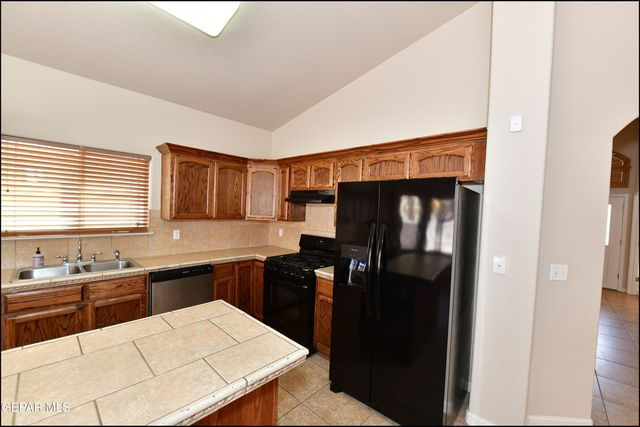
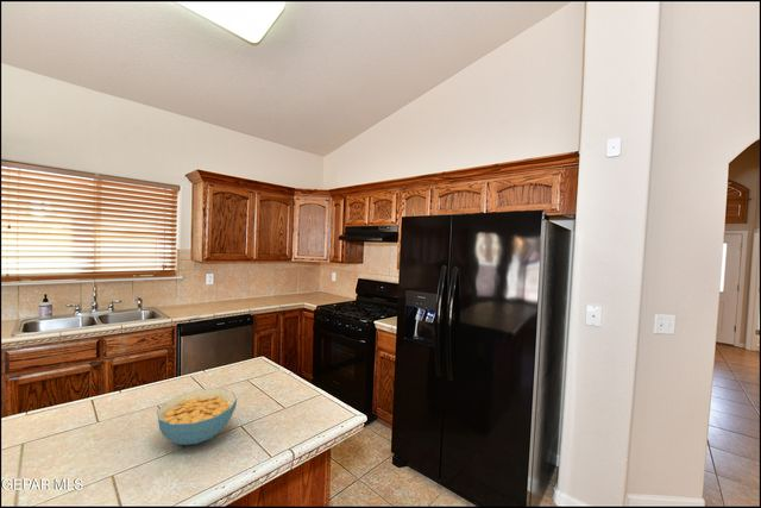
+ cereal bowl [156,388,238,446]
